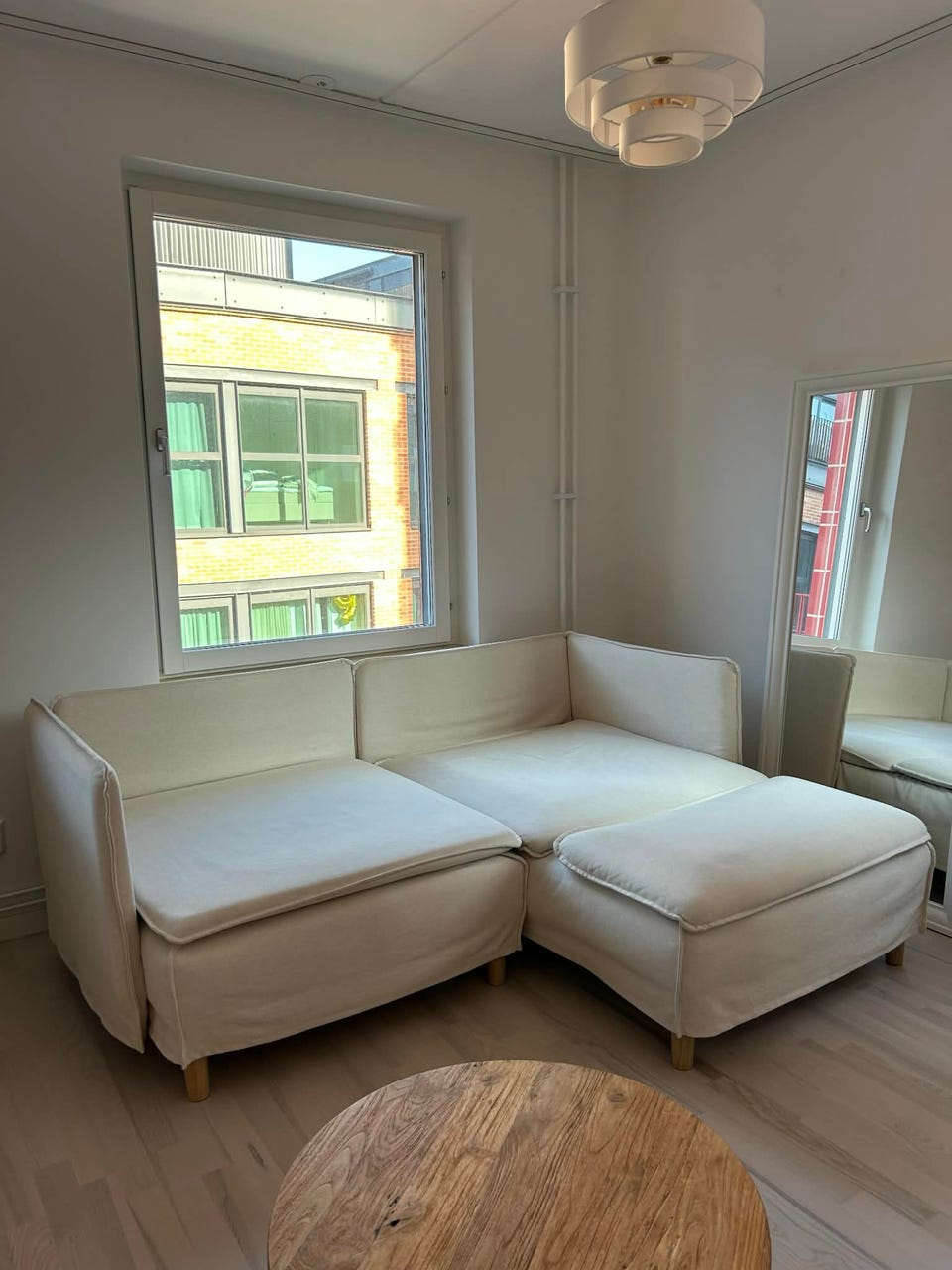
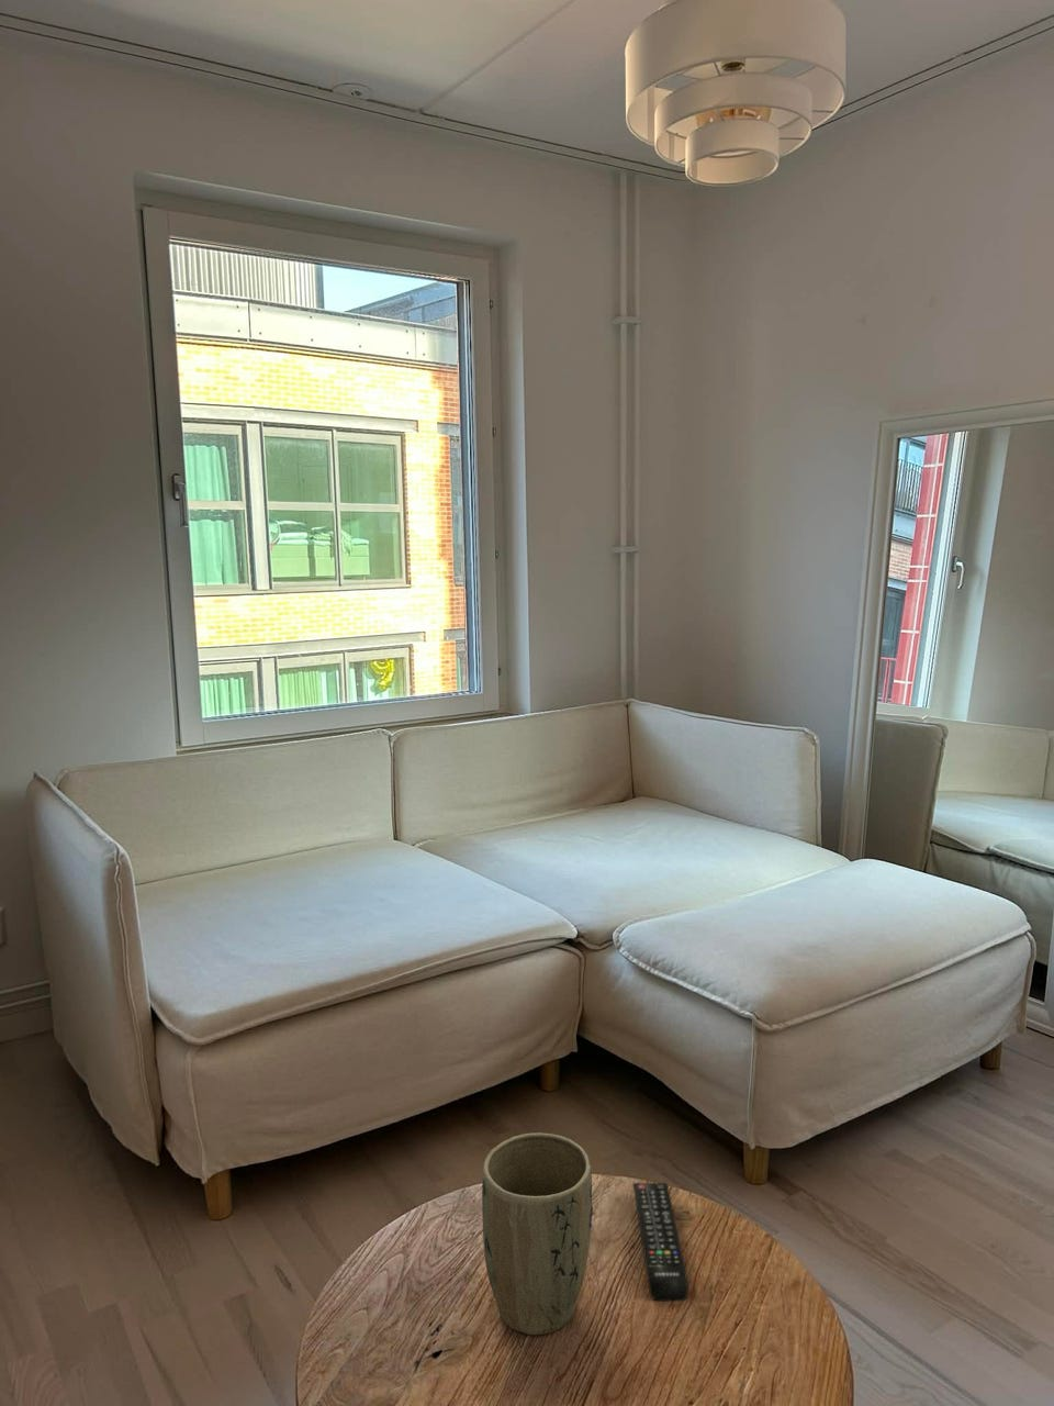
+ plant pot [480,1131,593,1336]
+ remote control [631,1182,690,1302]
